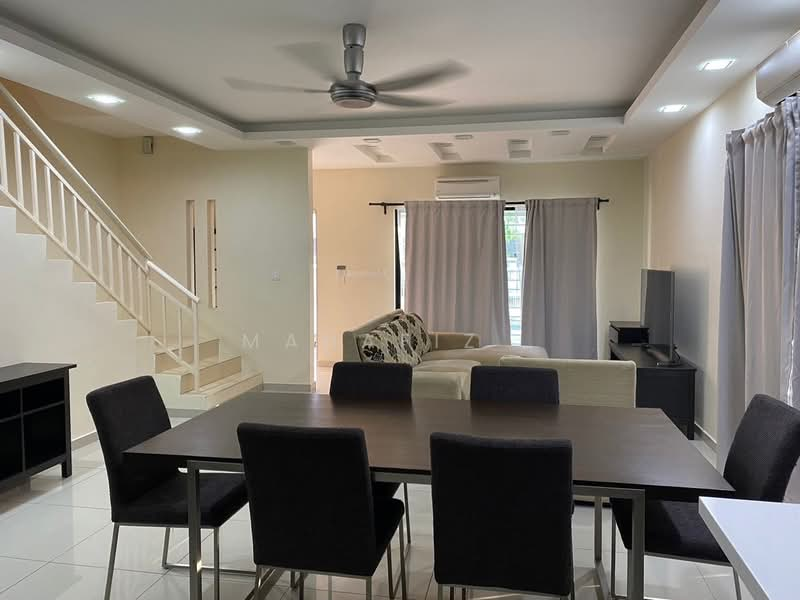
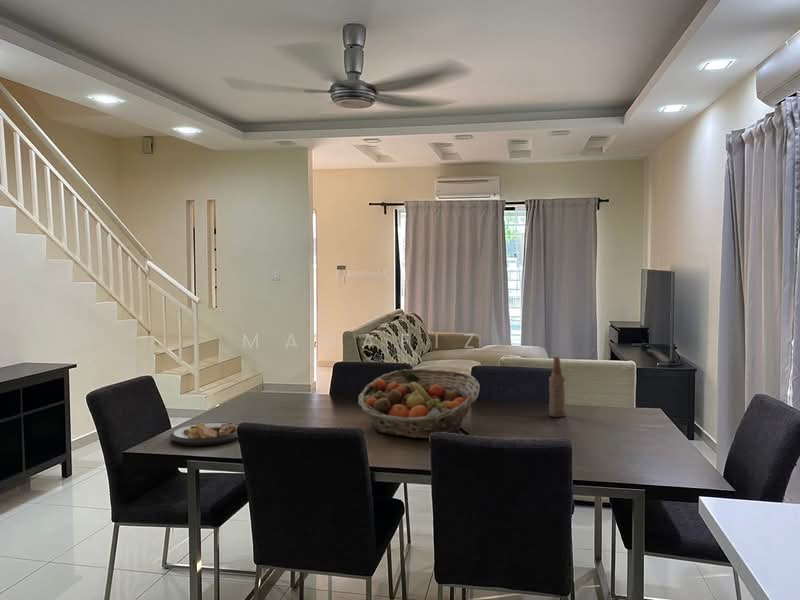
+ plate [168,422,239,447]
+ bottle [548,356,567,418]
+ fruit basket [357,368,481,439]
